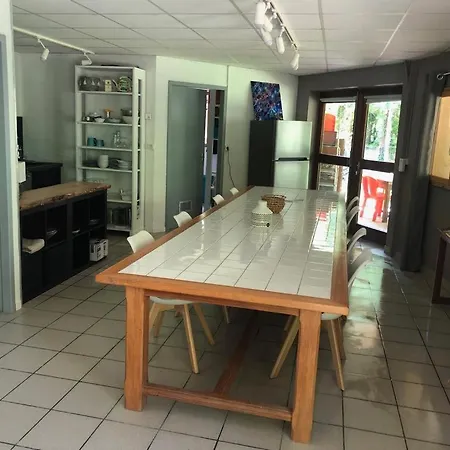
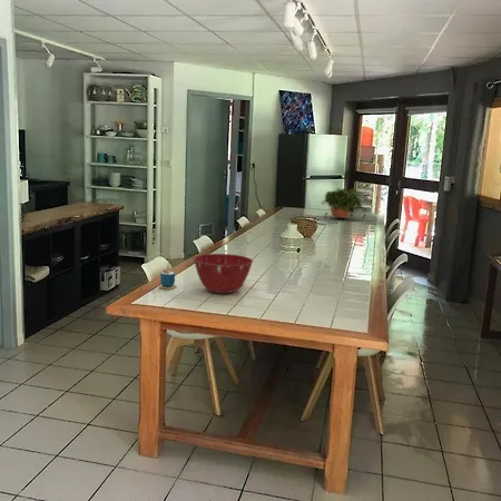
+ cup [157,261,177,291]
+ potted plant [321,187,369,220]
+ mixing bowl [193,253,254,294]
